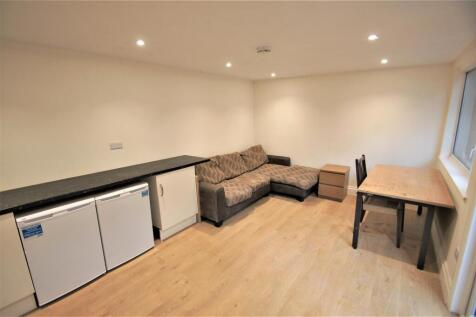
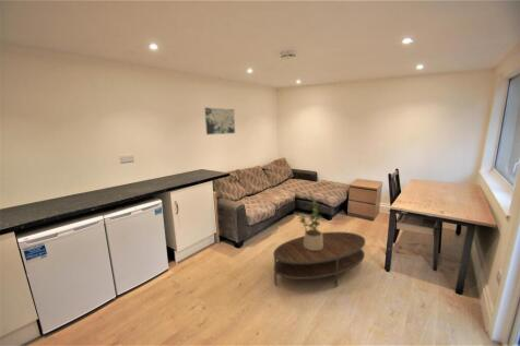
+ coffee table [272,230,366,288]
+ wall art [204,107,236,135]
+ potted plant [297,199,323,250]
